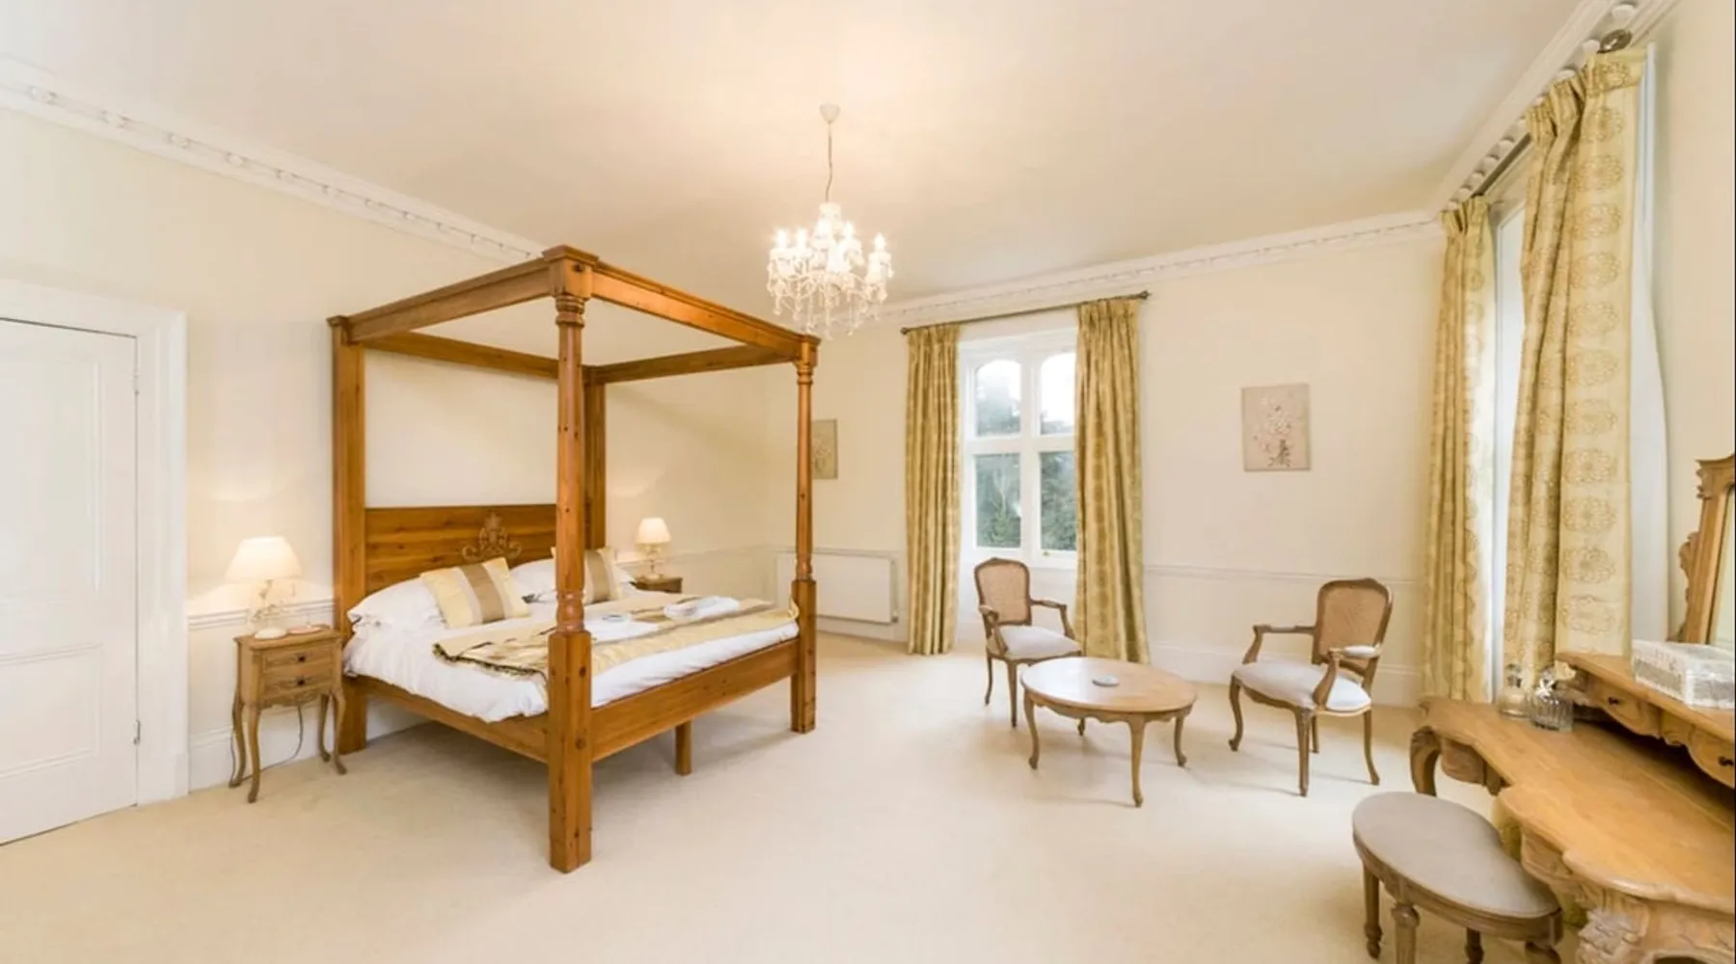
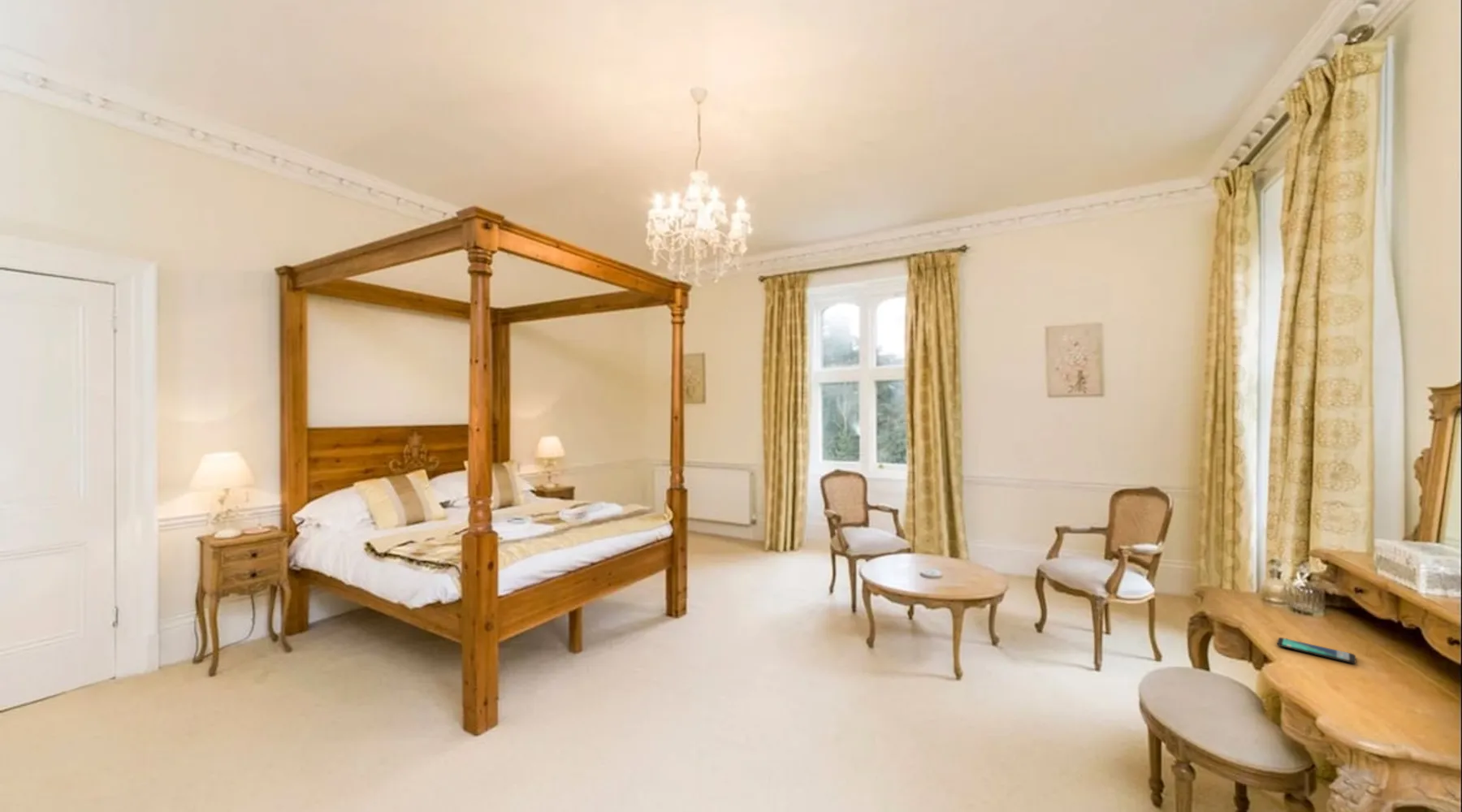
+ smartphone [1277,637,1357,664]
